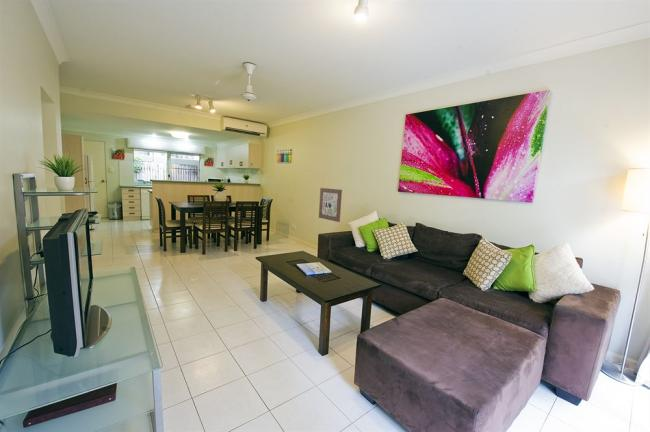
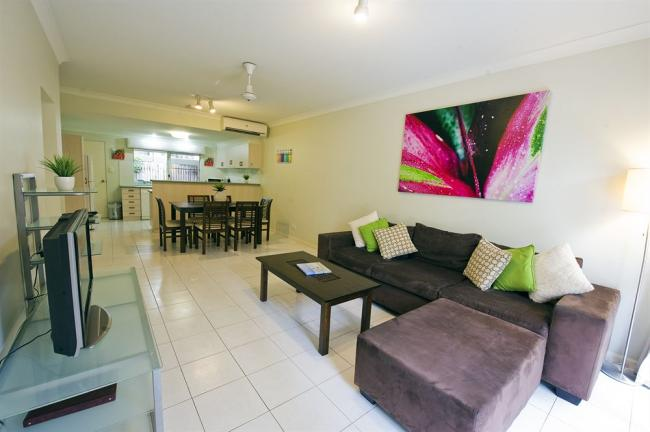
- wall art [318,187,343,223]
